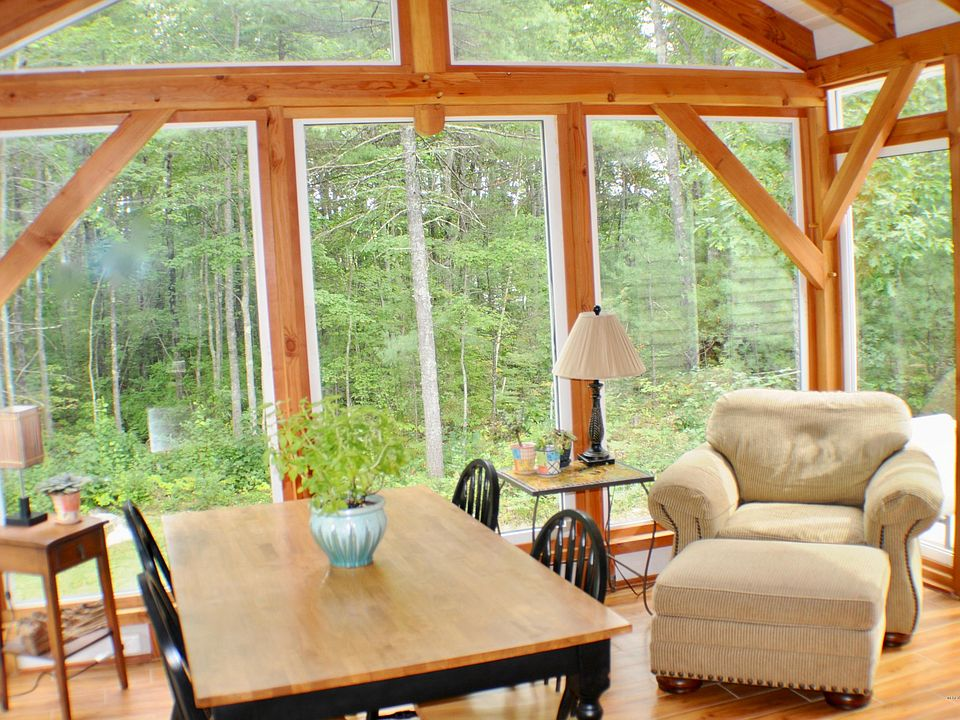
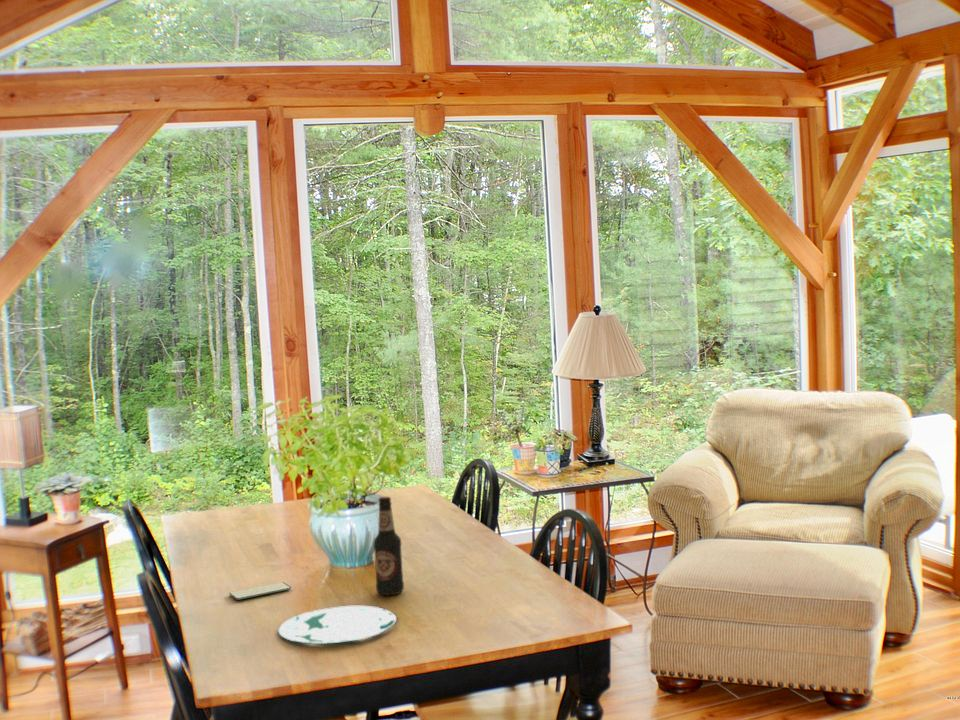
+ bottle [373,496,405,596]
+ plate [277,605,398,645]
+ smartphone [228,581,292,601]
